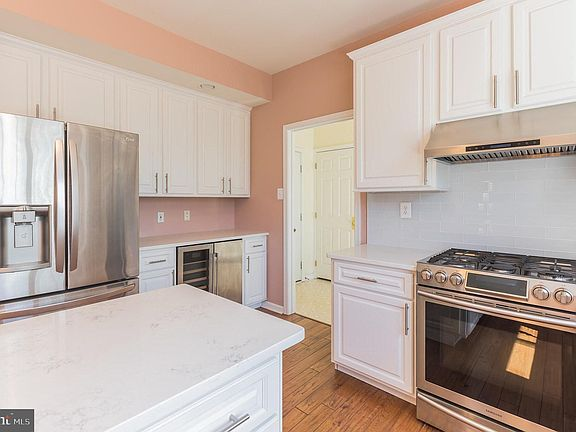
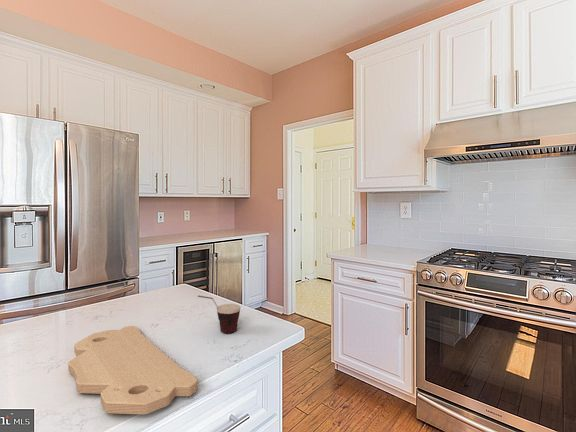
+ cutting board [67,325,198,415]
+ cup [197,294,242,334]
